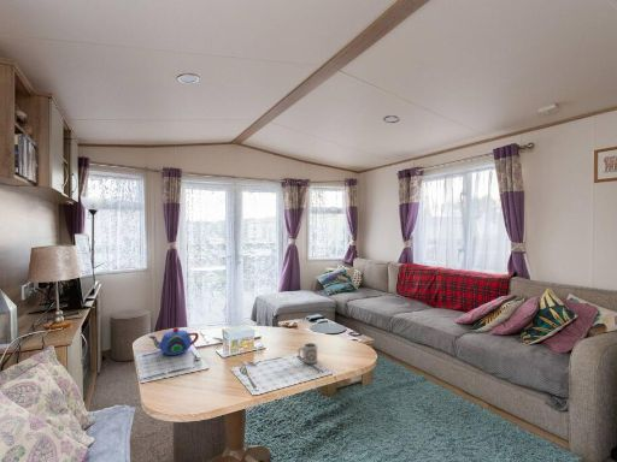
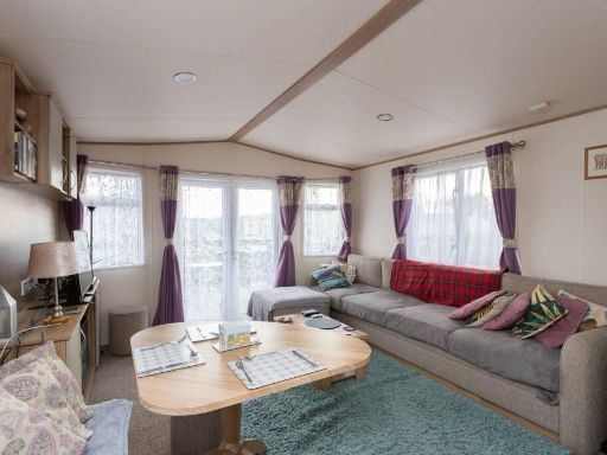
- cup [296,342,318,365]
- teapot [147,327,200,356]
